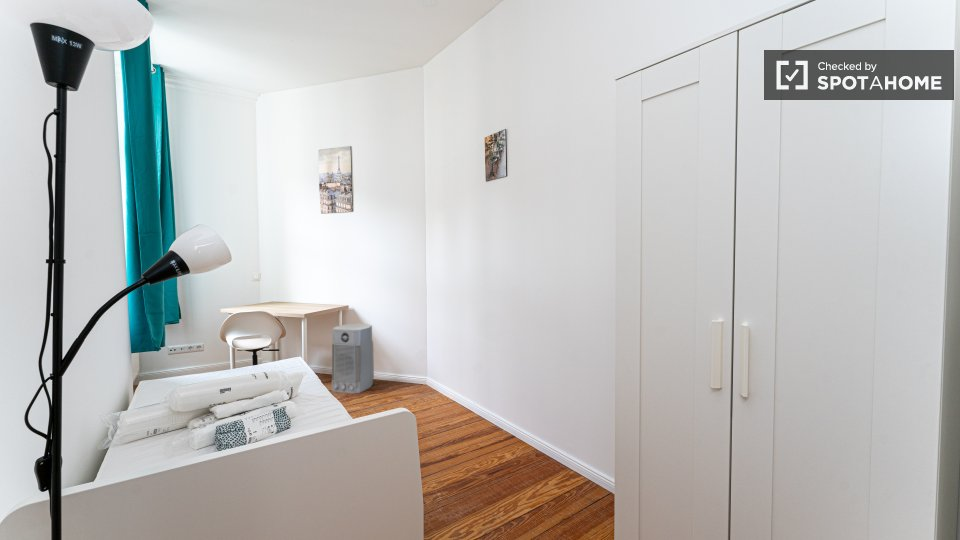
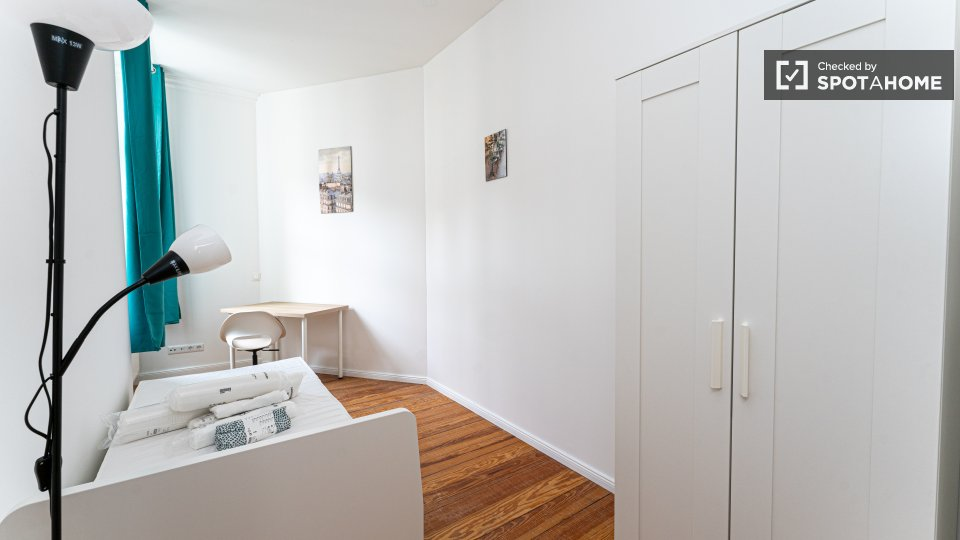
- air purifier [330,323,375,394]
